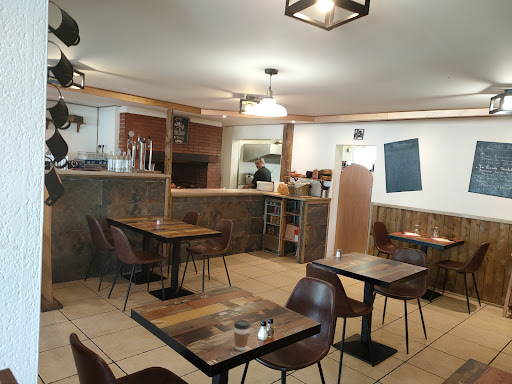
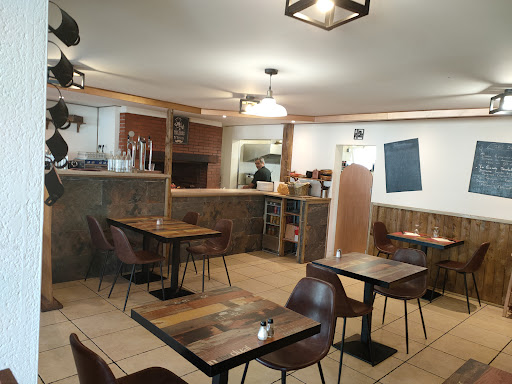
- coffee cup [233,319,251,352]
